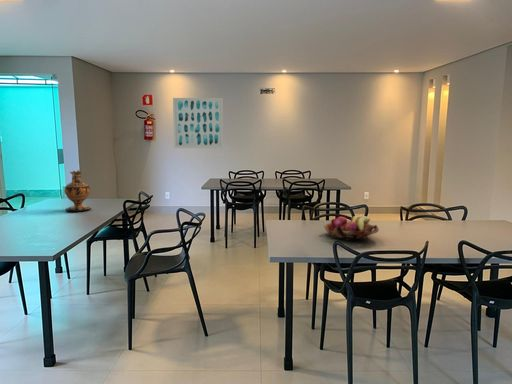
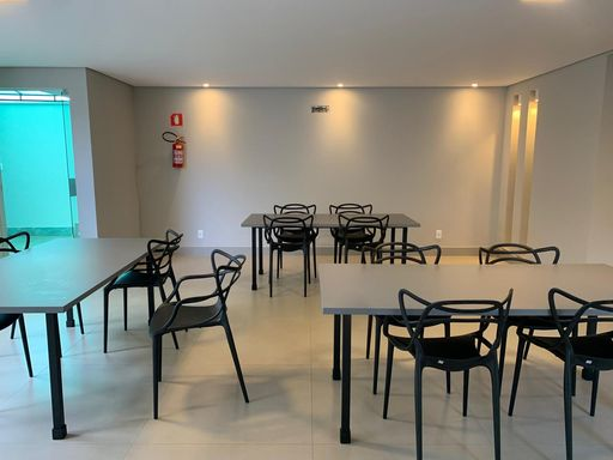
- vase [63,169,92,212]
- fruit basket [323,214,380,242]
- wall art [172,97,224,149]
